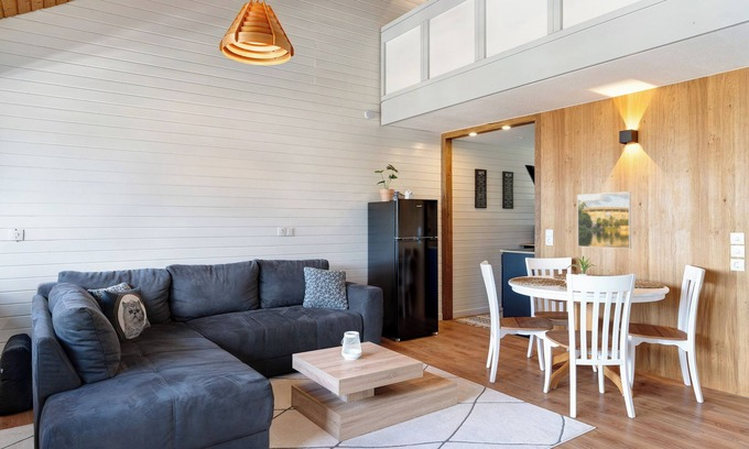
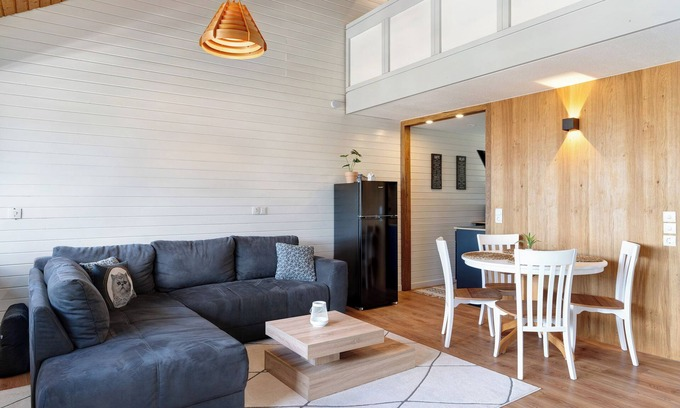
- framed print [576,190,632,250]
